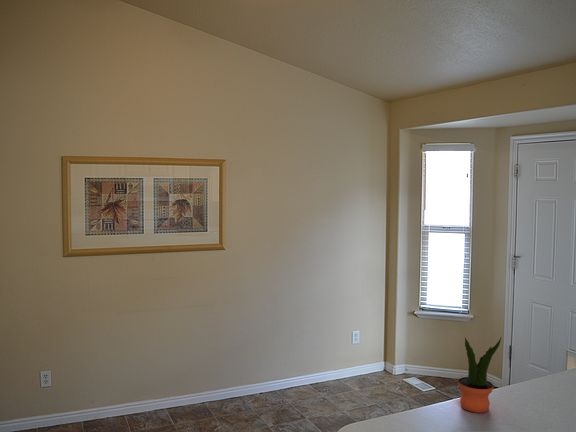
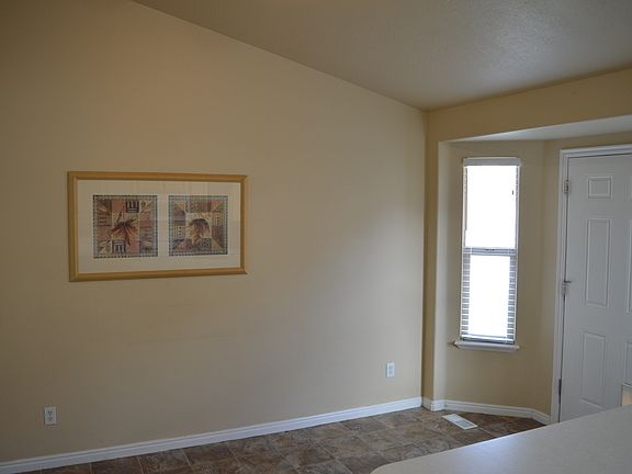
- potted plant [457,336,503,414]
